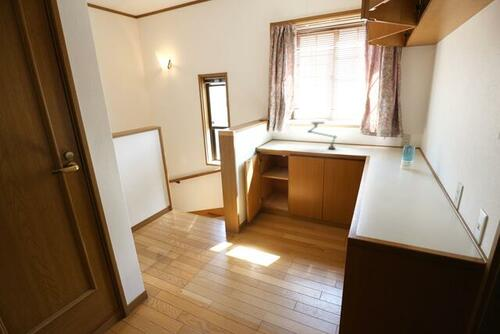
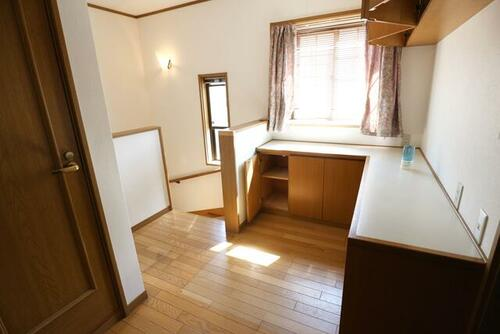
- desk lamp [307,121,337,150]
